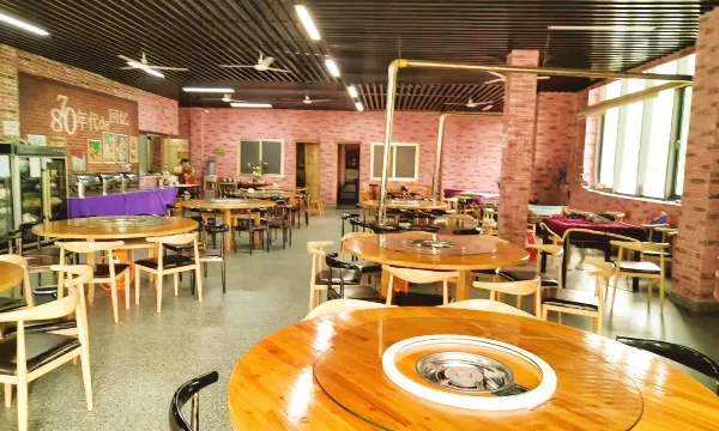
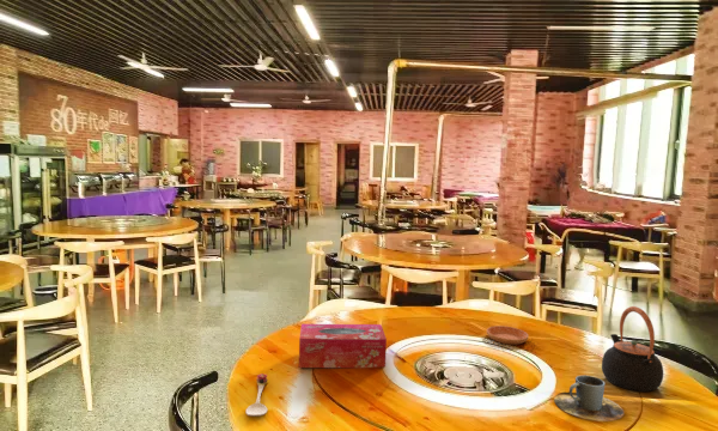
+ spoon [244,372,269,417]
+ saucer [486,324,529,346]
+ tissue box [298,323,388,369]
+ teapot [601,305,664,393]
+ cup [553,375,625,423]
